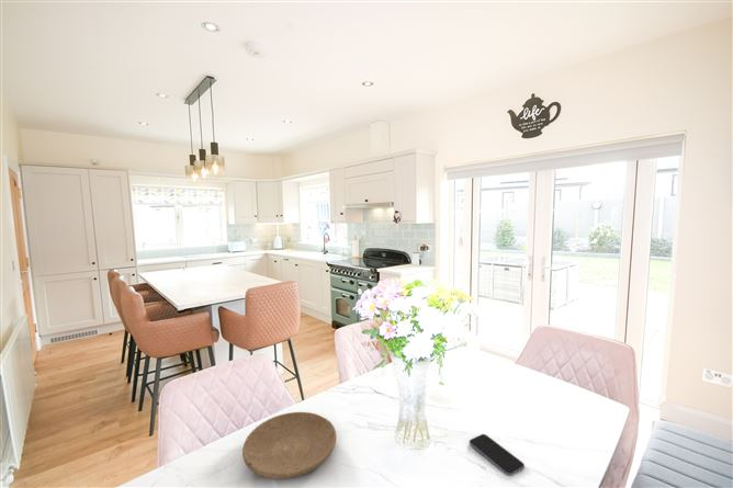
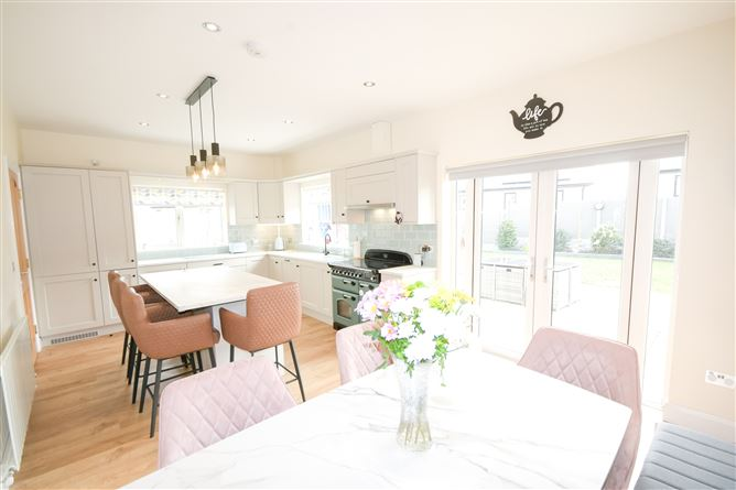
- plate [241,411,338,480]
- smartphone [469,433,526,477]
